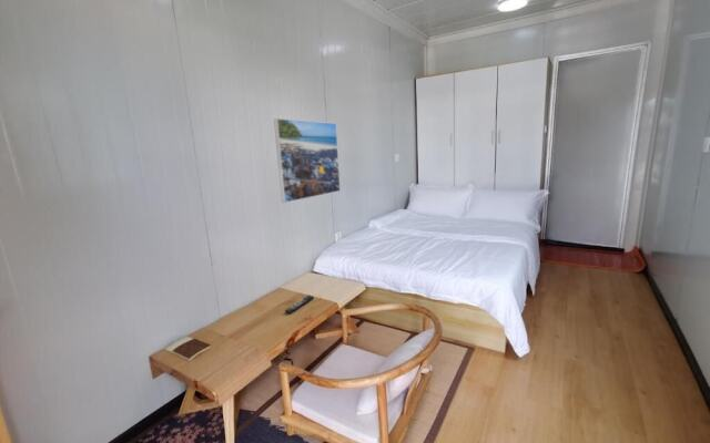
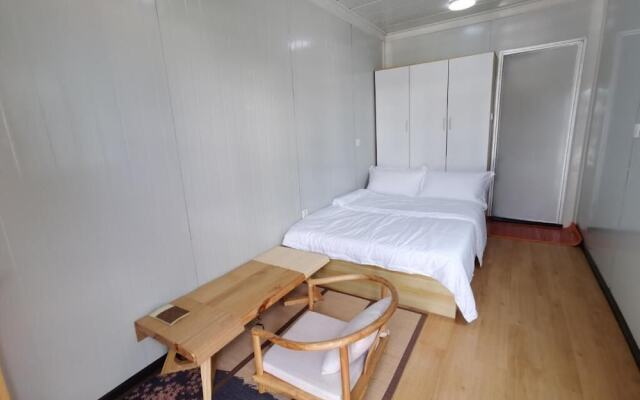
- remote control [284,295,315,315]
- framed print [273,117,342,204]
